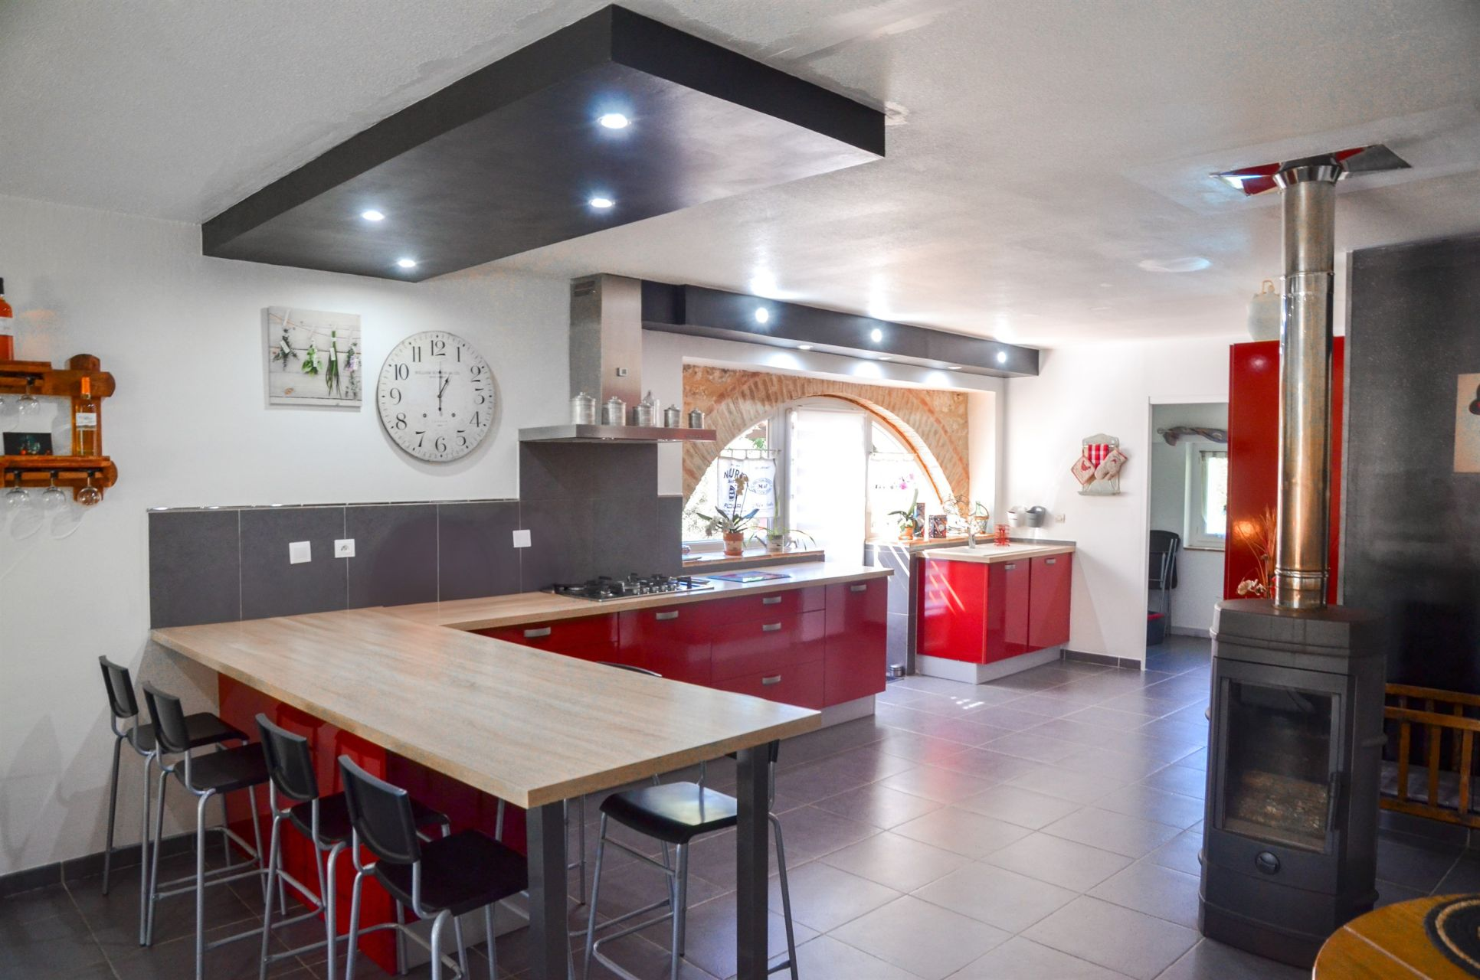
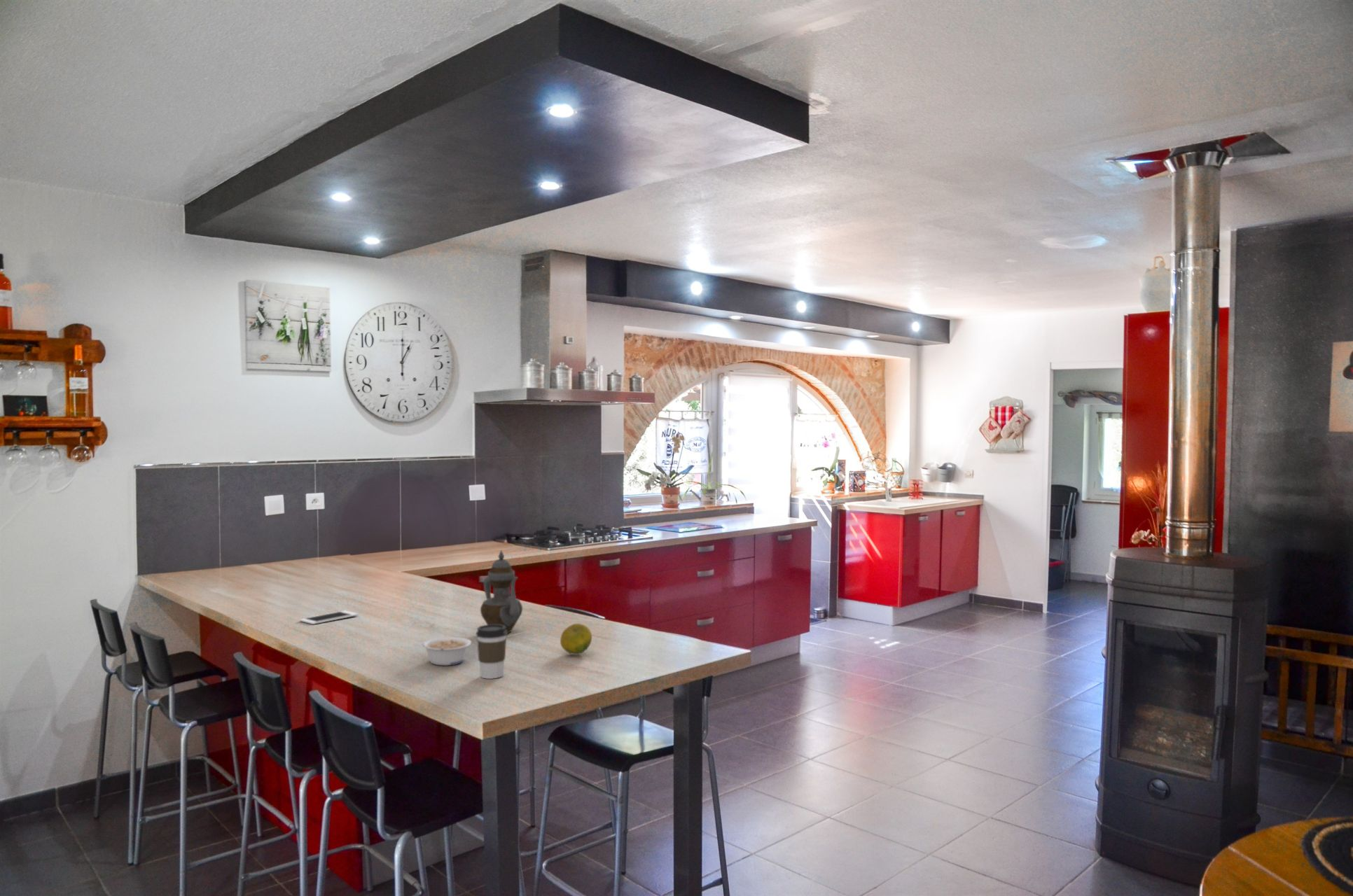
+ coffee cup [476,624,508,680]
+ fruit [560,623,592,655]
+ cell phone [299,610,359,625]
+ teapot [480,549,523,634]
+ legume [422,636,472,666]
